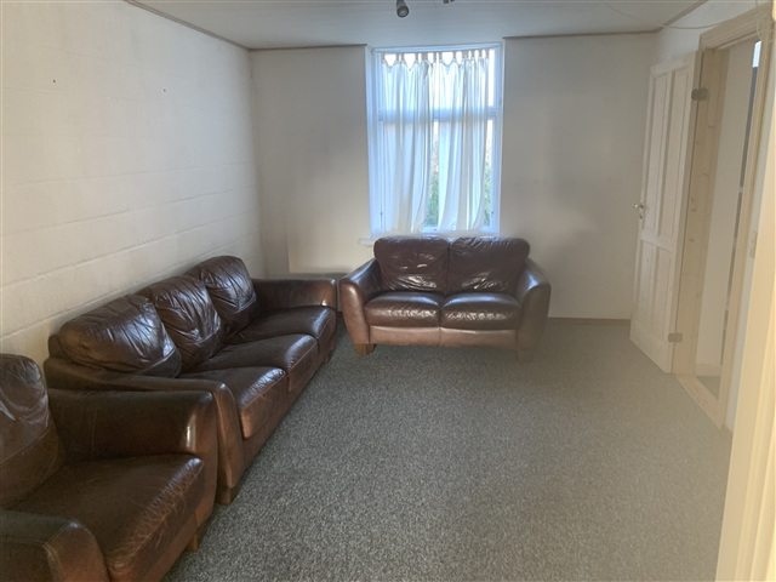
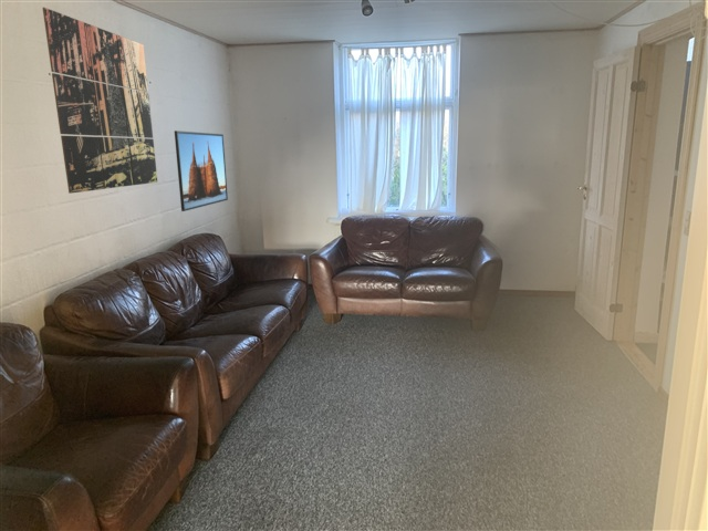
+ wall art [42,7,158,195]
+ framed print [174,129,229,212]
